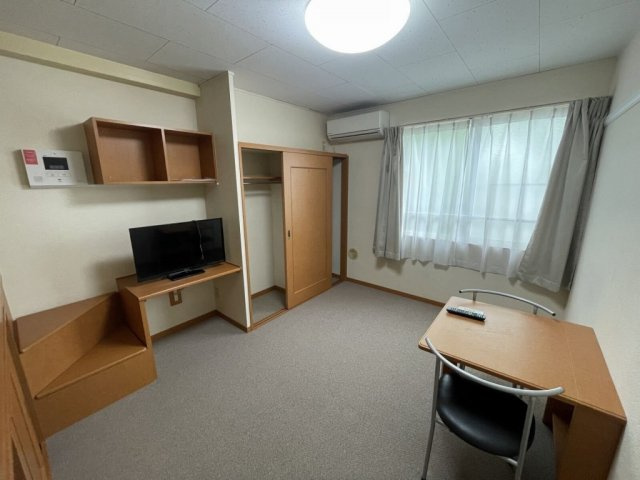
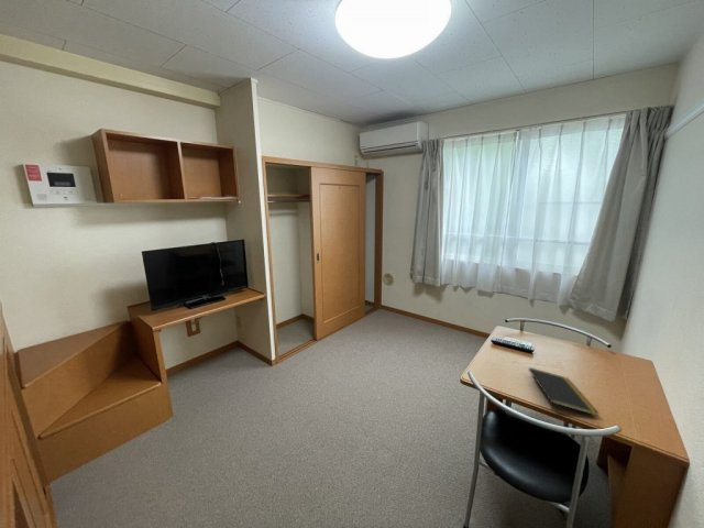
+ notepad [528,366,601,417]
